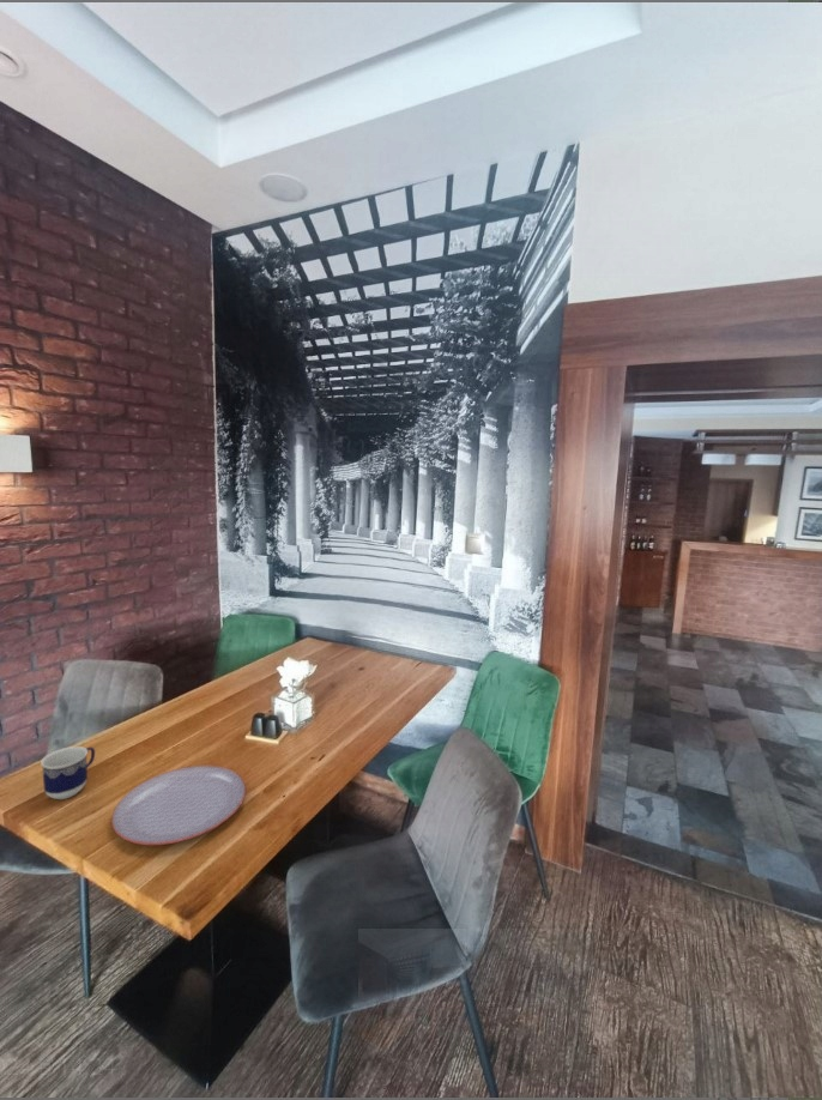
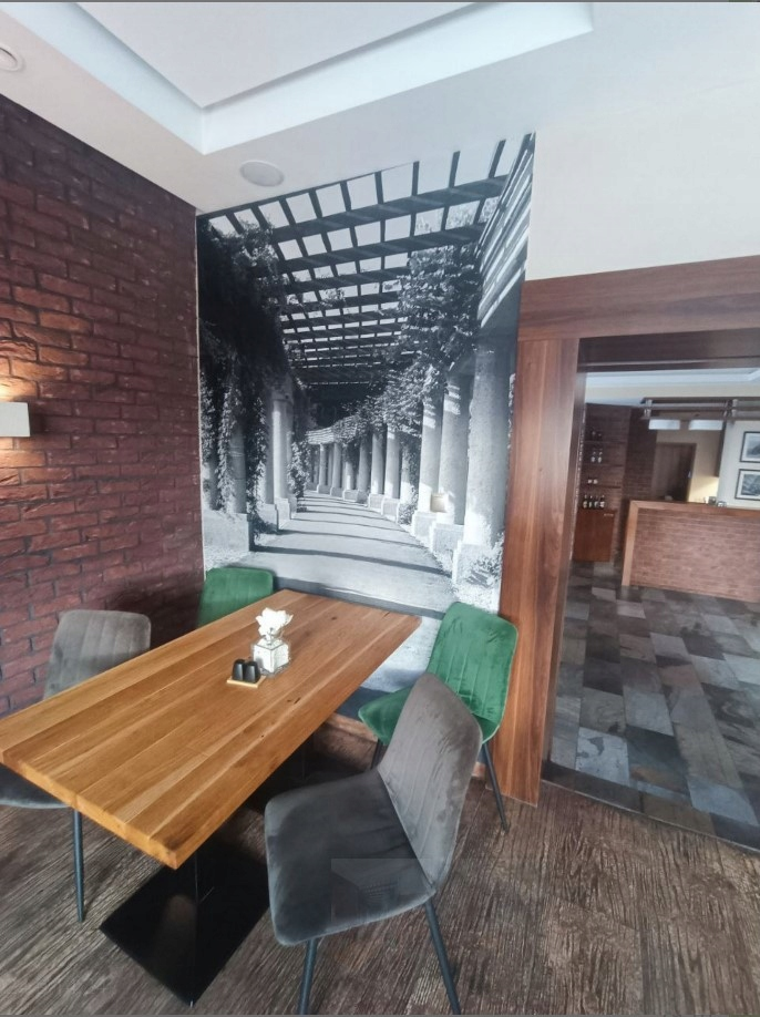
- plate [110,764,247,846]
- cup [40,745,96,800]
